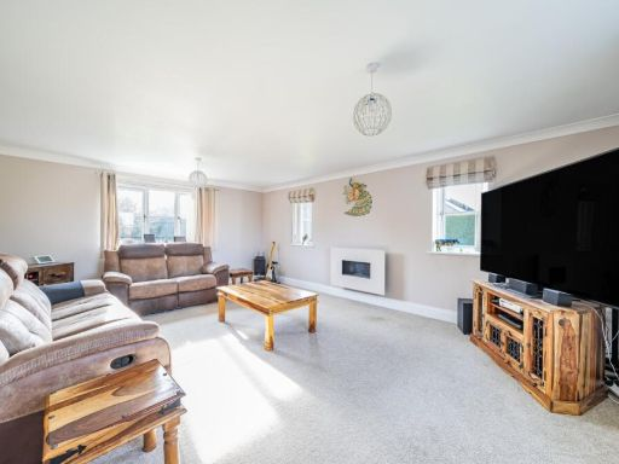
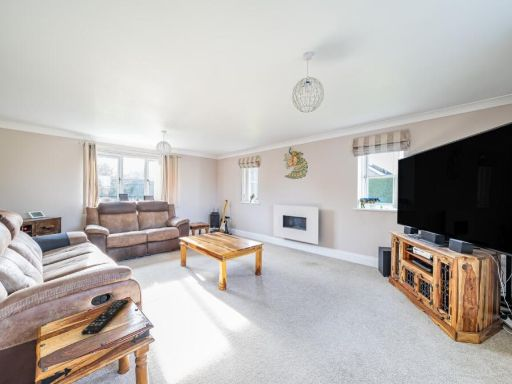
+ remote control [81,299,129,335]
